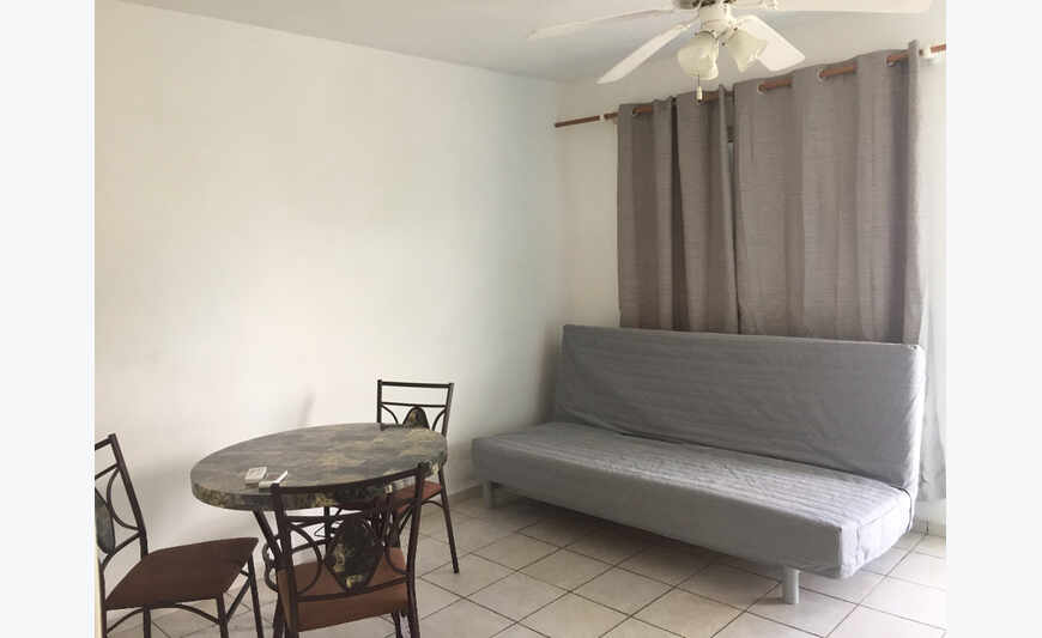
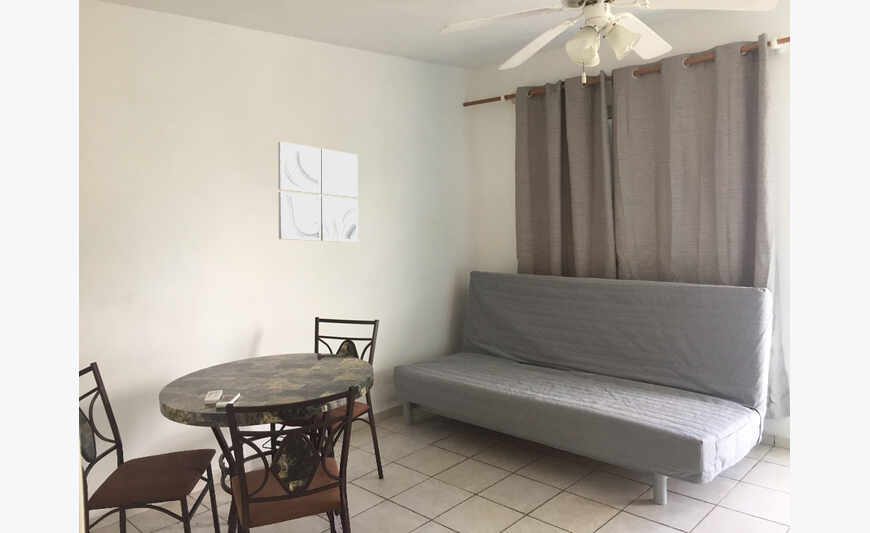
+ wall art [277,141,359,243]
